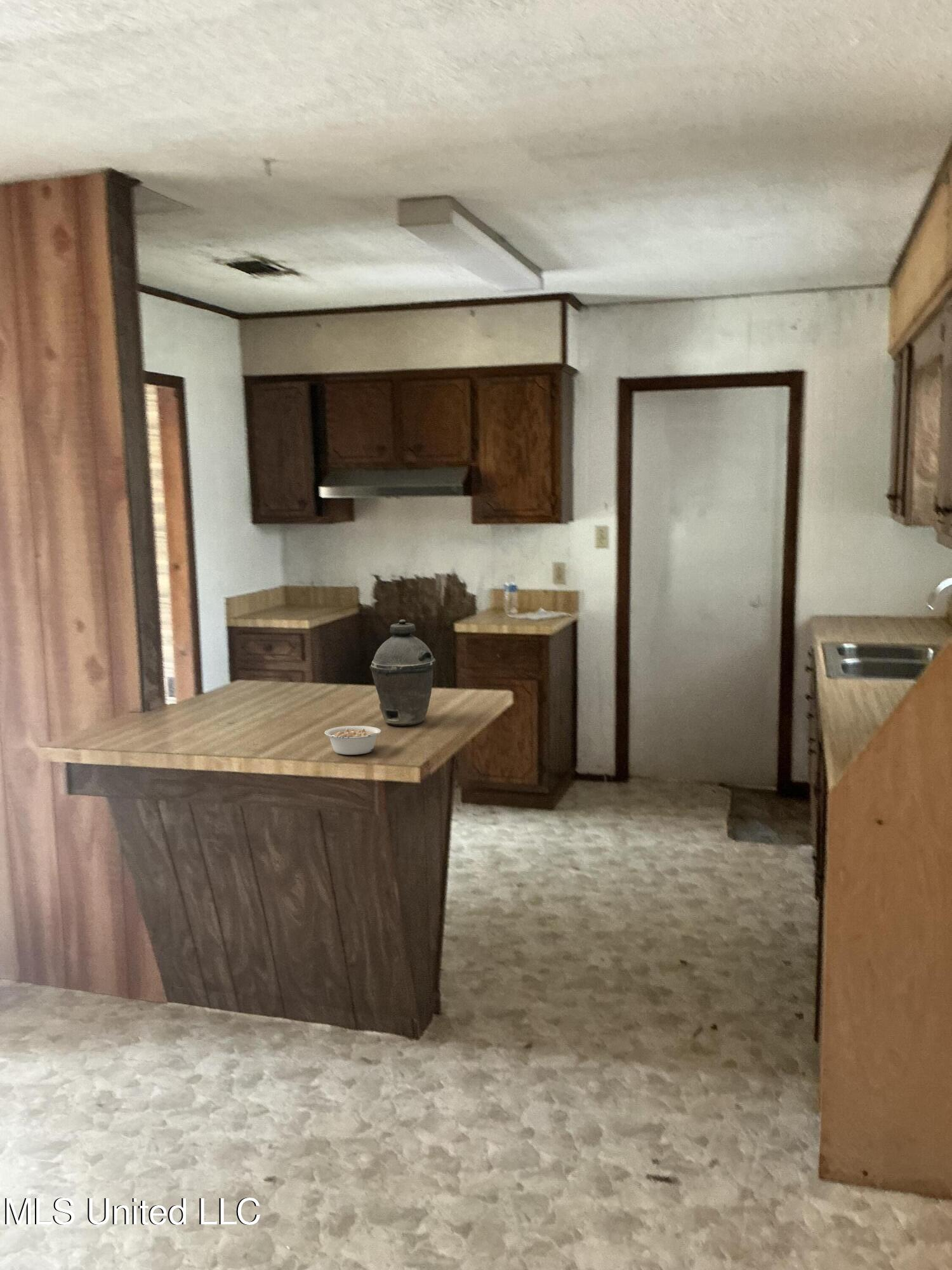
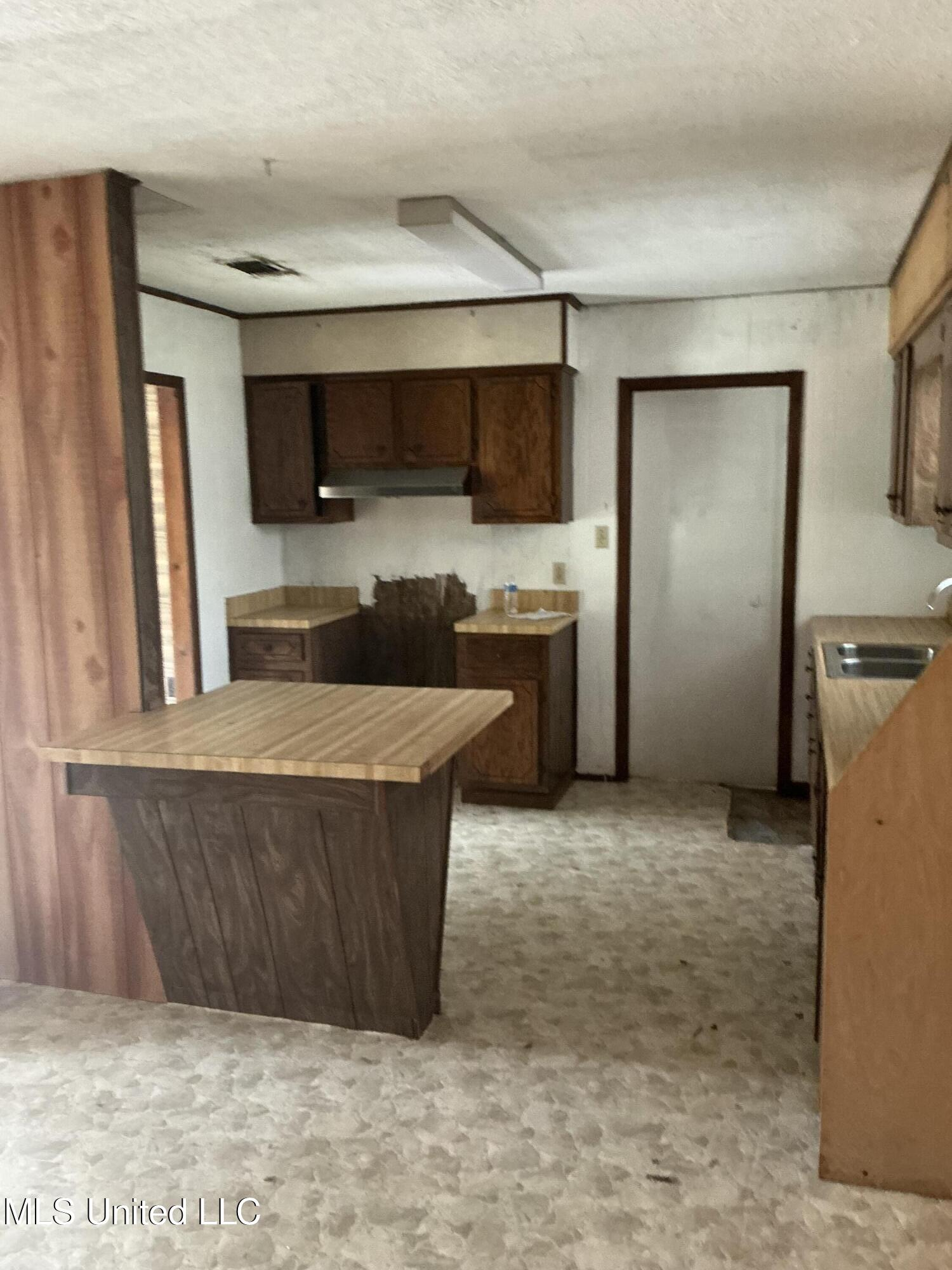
- legume [324,725,381,756]
- kettle [369,618,437,726]
